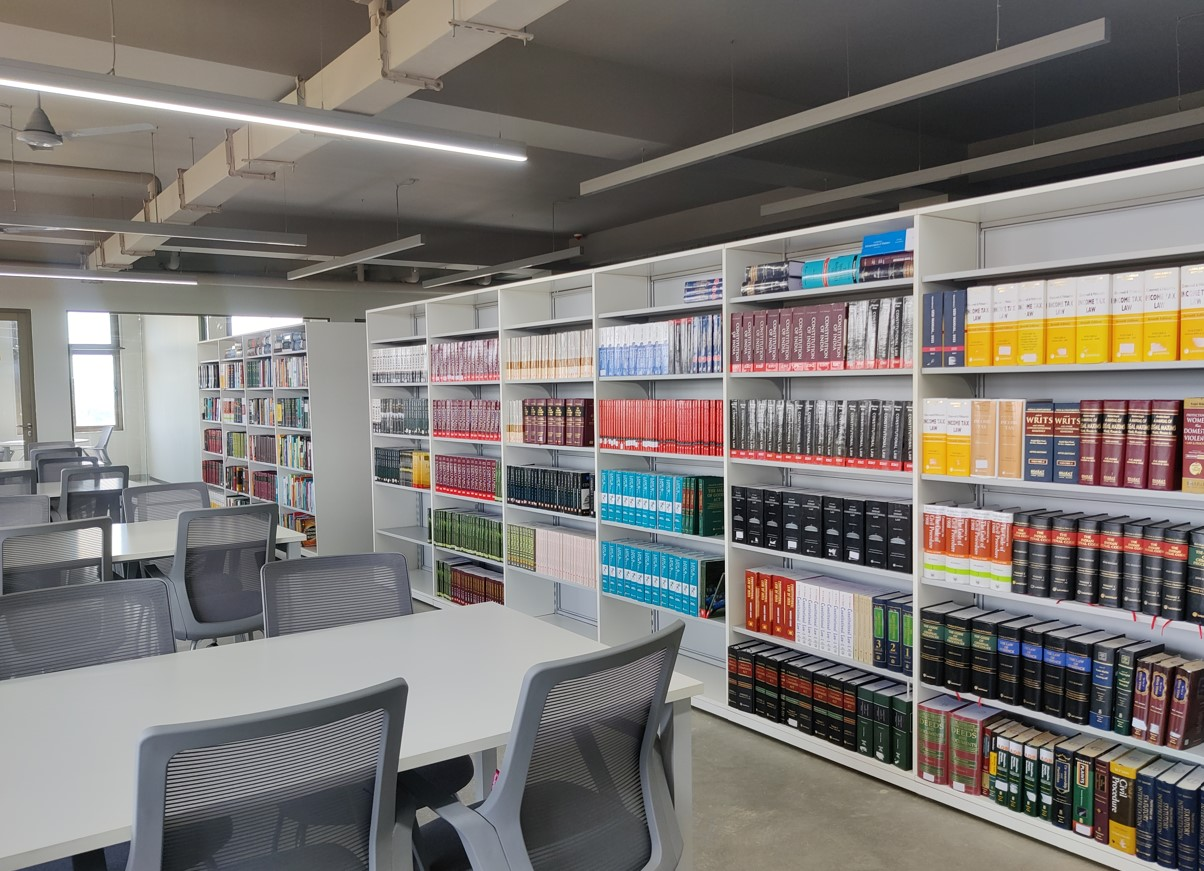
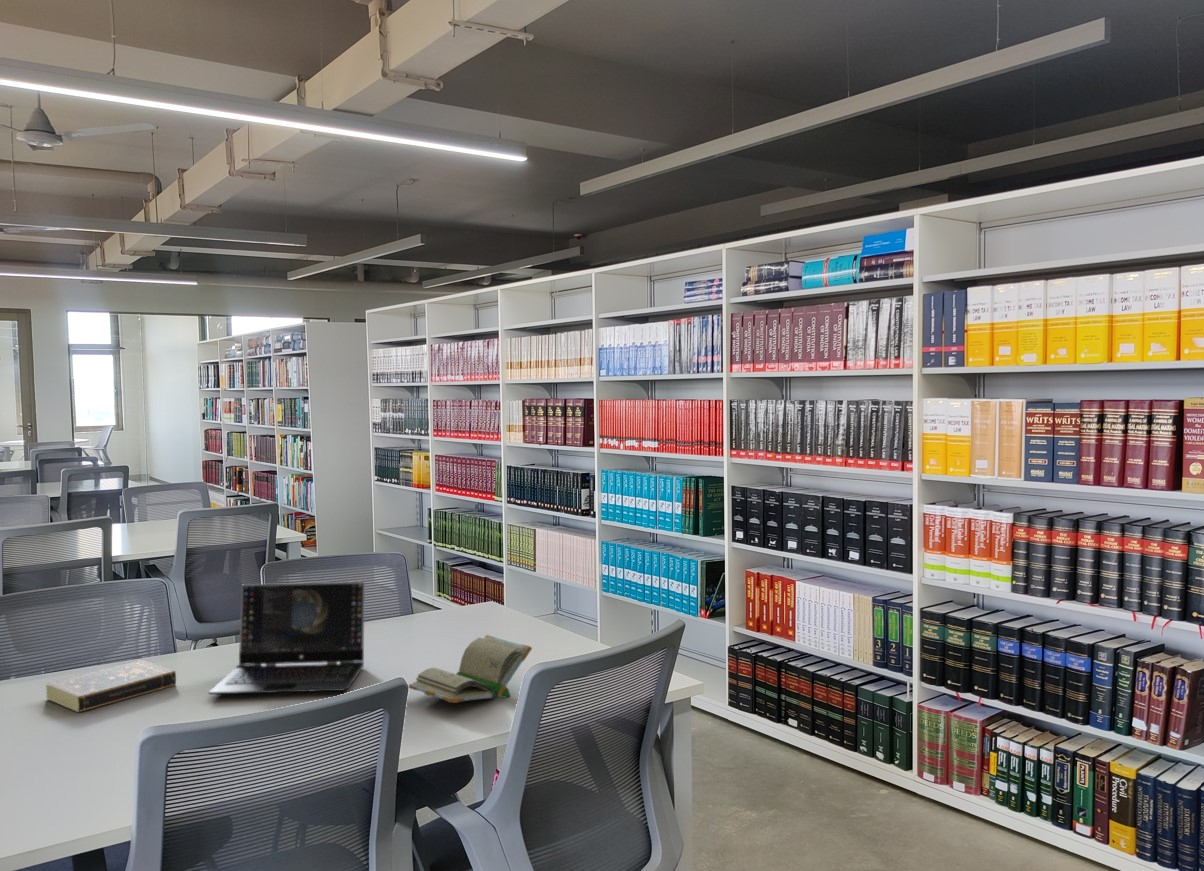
+ laptop [208,581,366,695]
+ book [408,634,533,704]
+ book [44,659,177,713]
